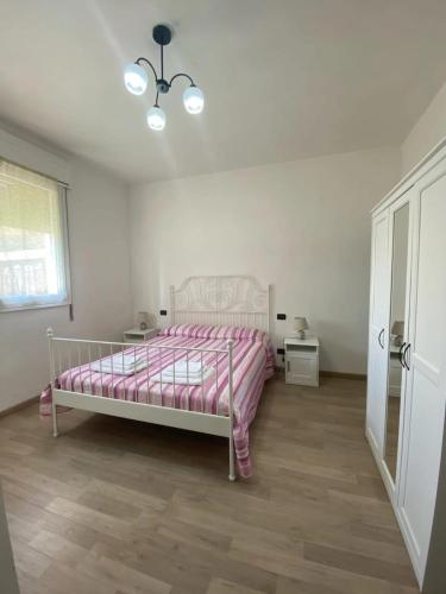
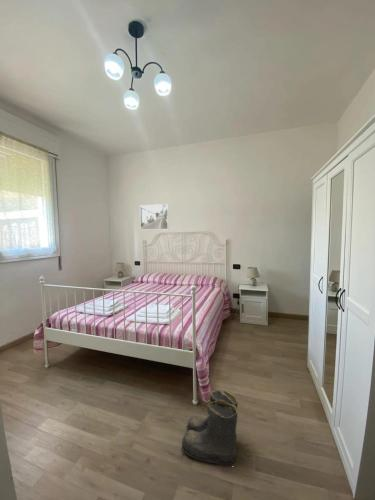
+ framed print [139,203,170,231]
+ boots [180,389,239,467]
